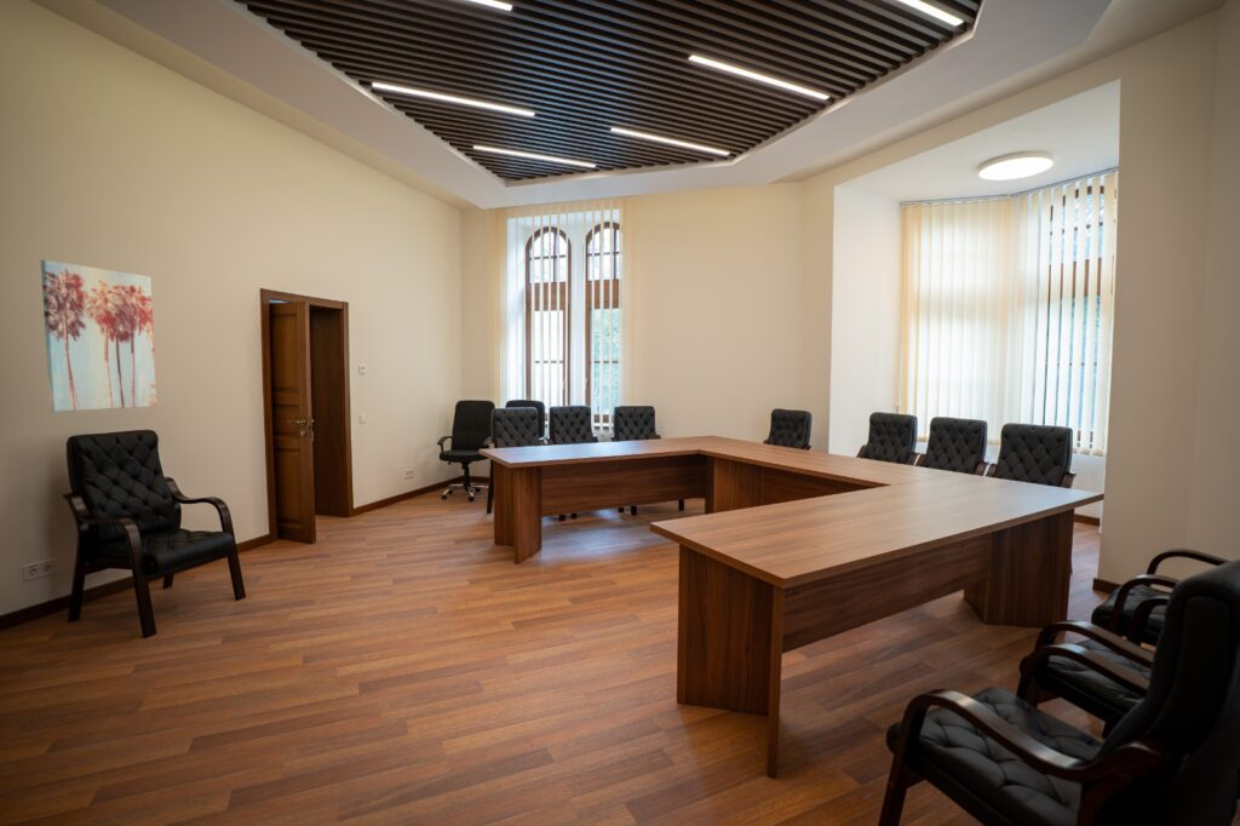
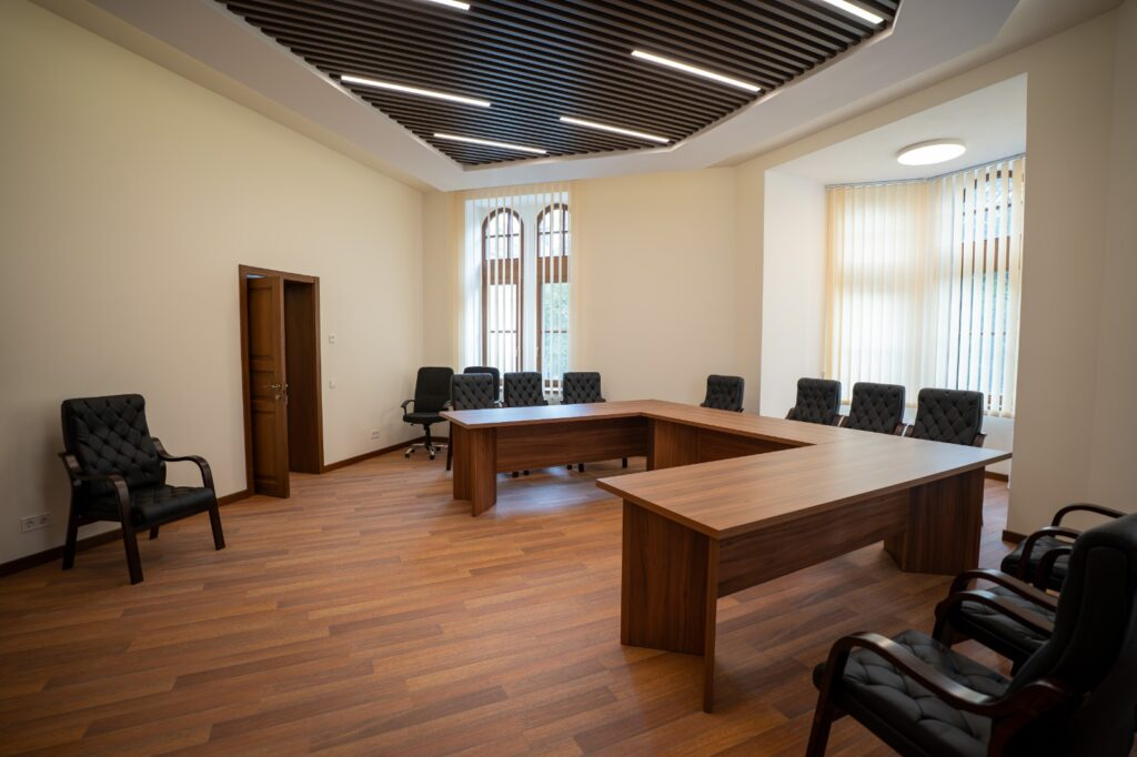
- wall art [40,258,159,413]
